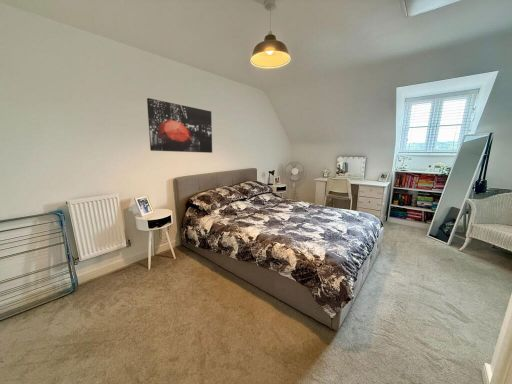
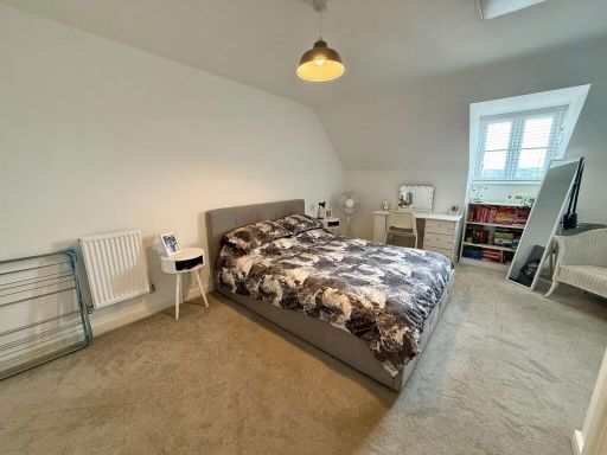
- wall art [146,97,213,154]
